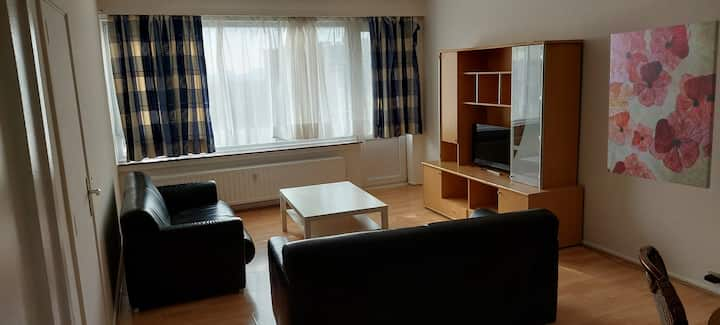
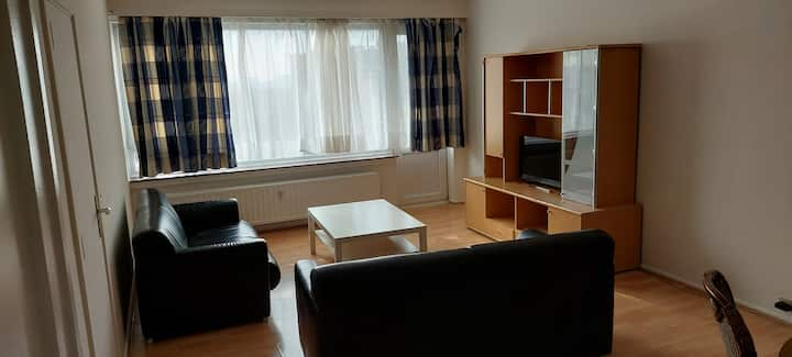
- wall art [606,19,720,190]
